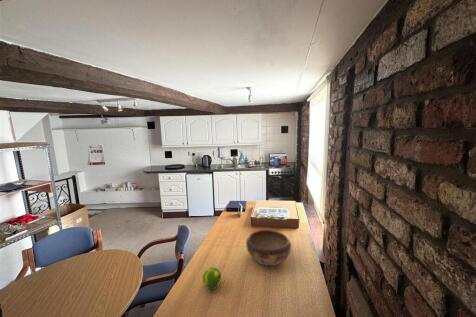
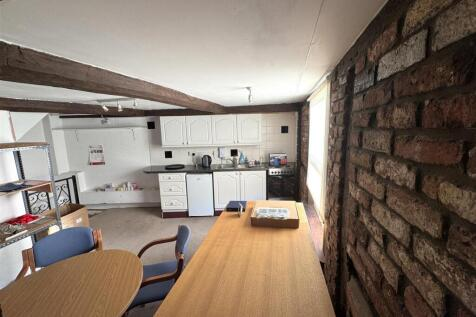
- decorative bowl [245,229,292,267]
- fruit [202,266,222,290]
